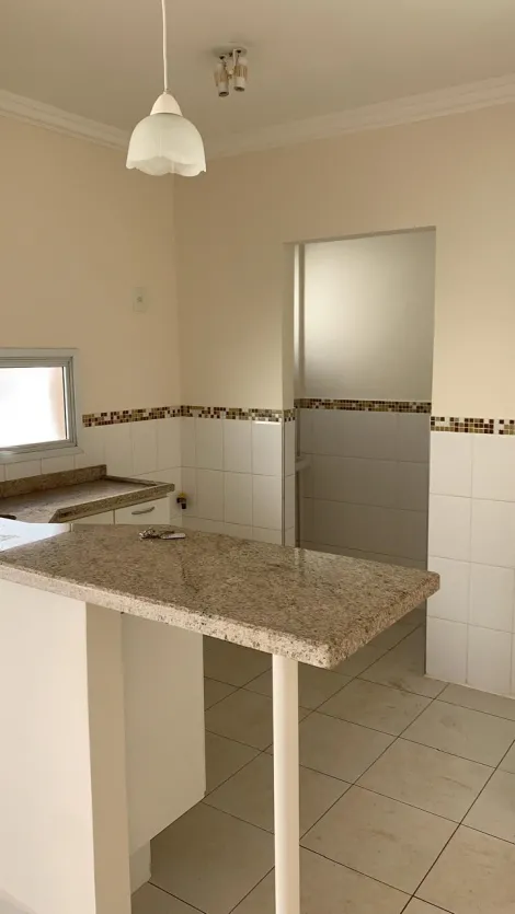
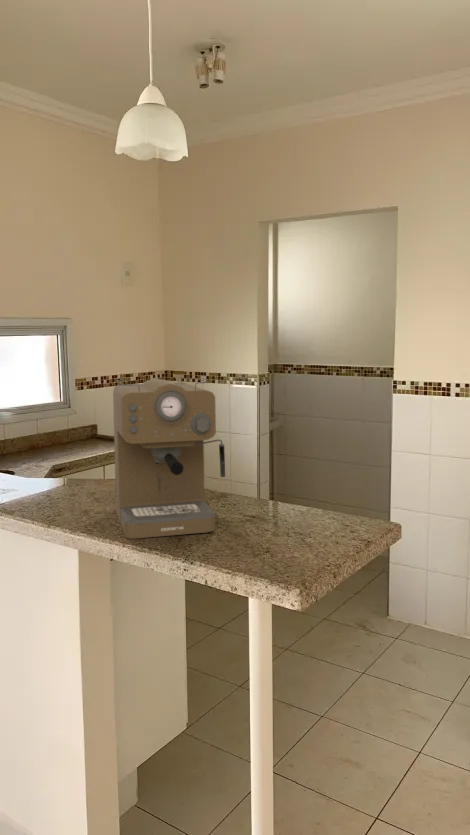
+ coffee maker [112,377,226,540]
